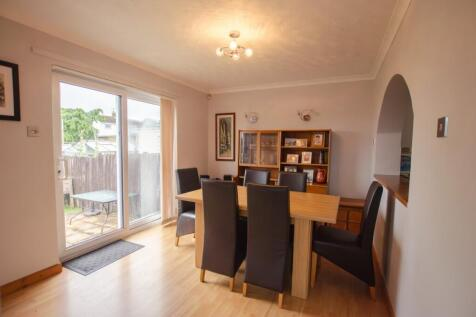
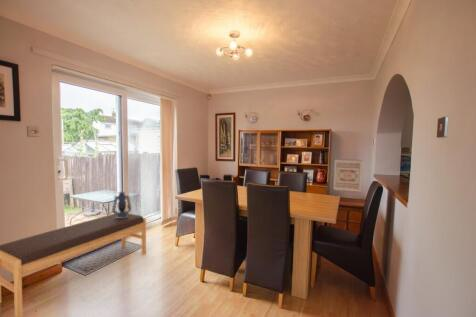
+ bench [0,213,147,317]
+ lantern [112,190,132,218]
+ wall art [333,158,363,194]
